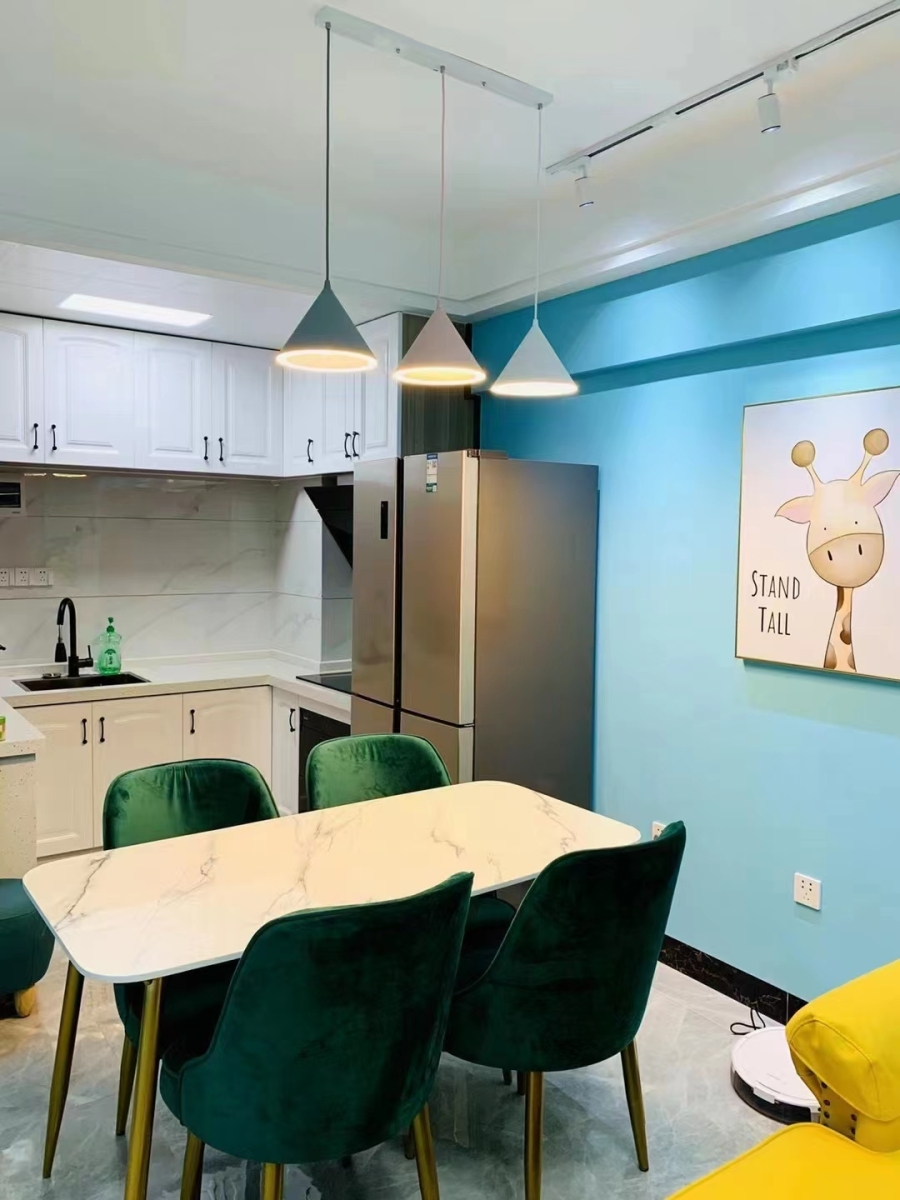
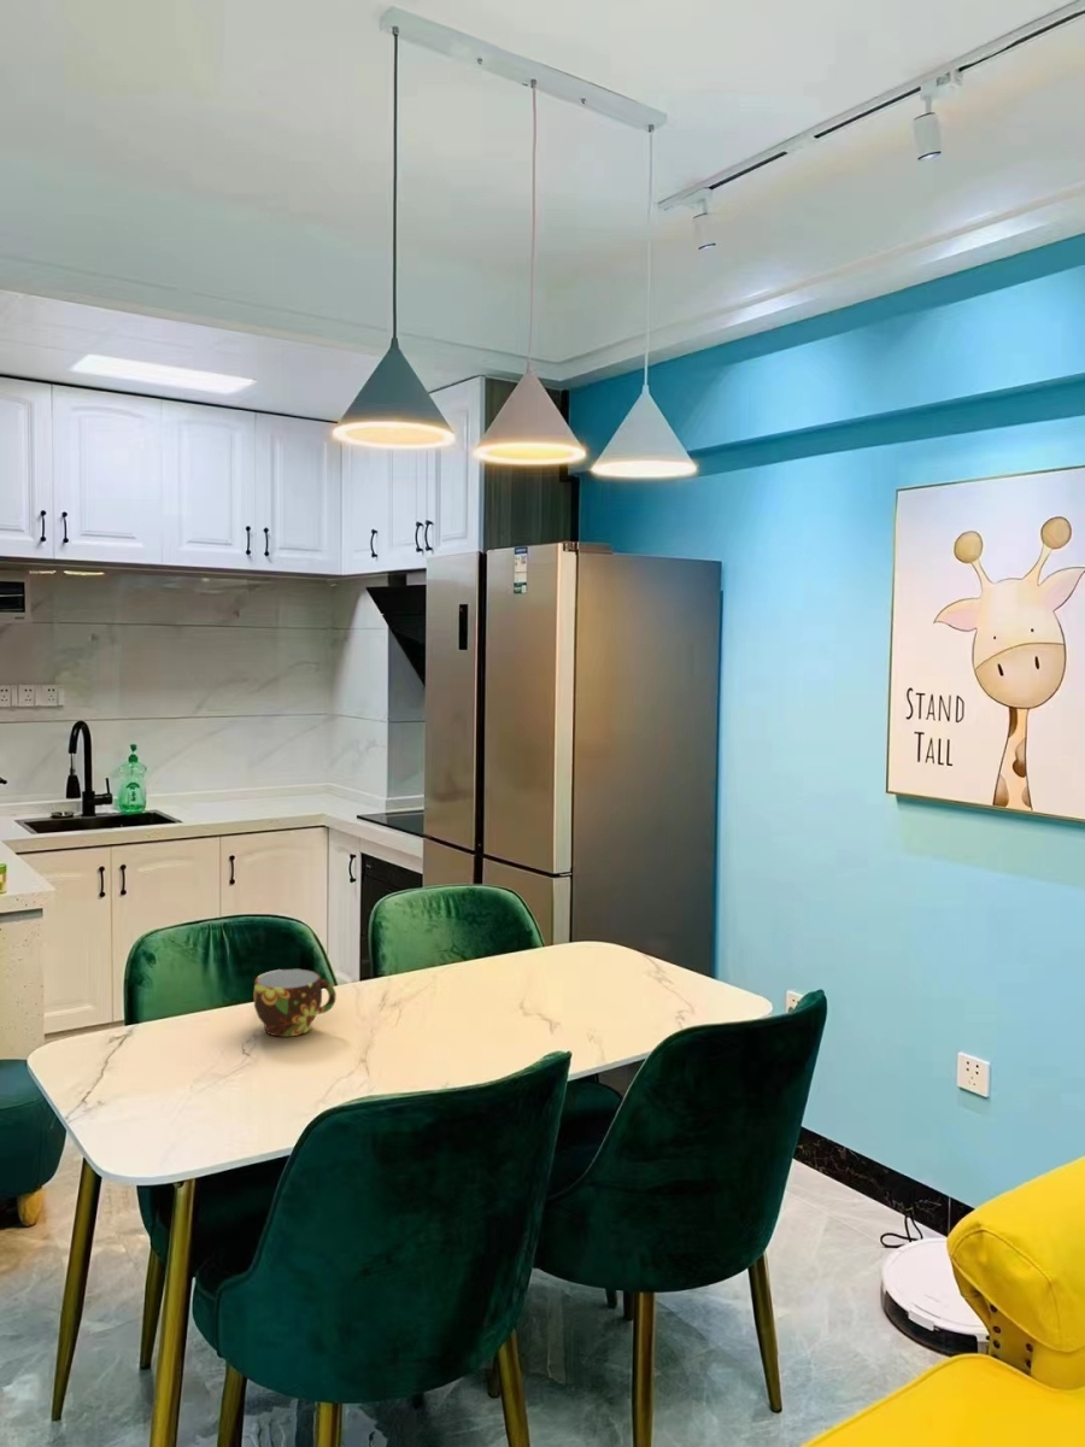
+ cup [253,968,338,1038]
